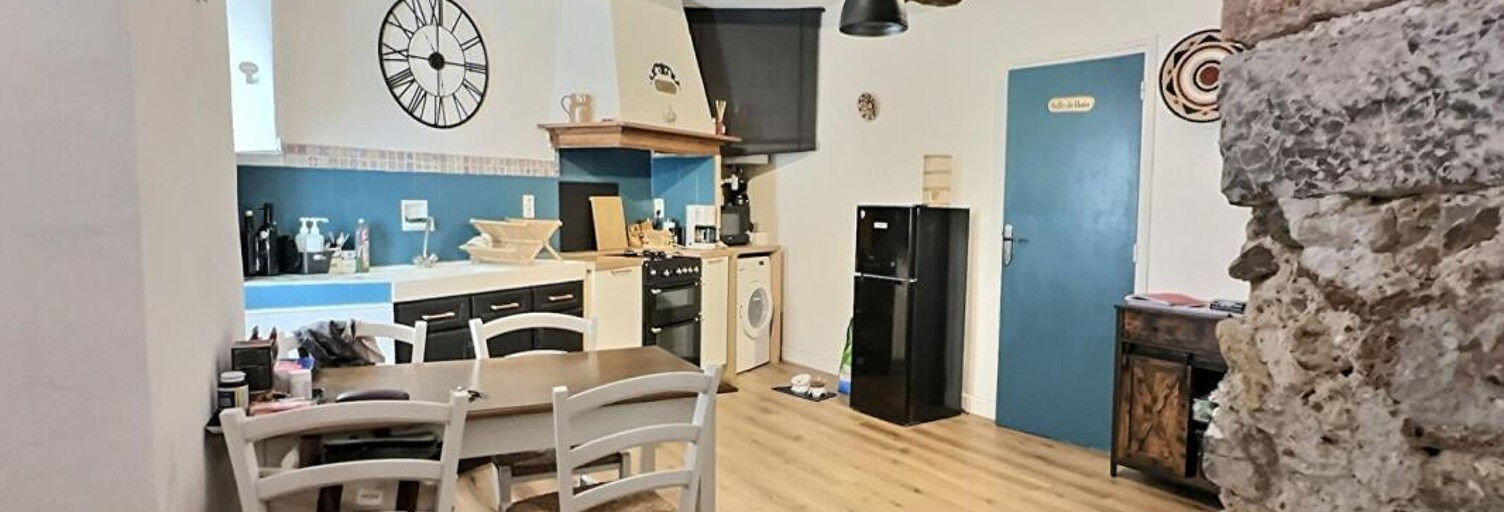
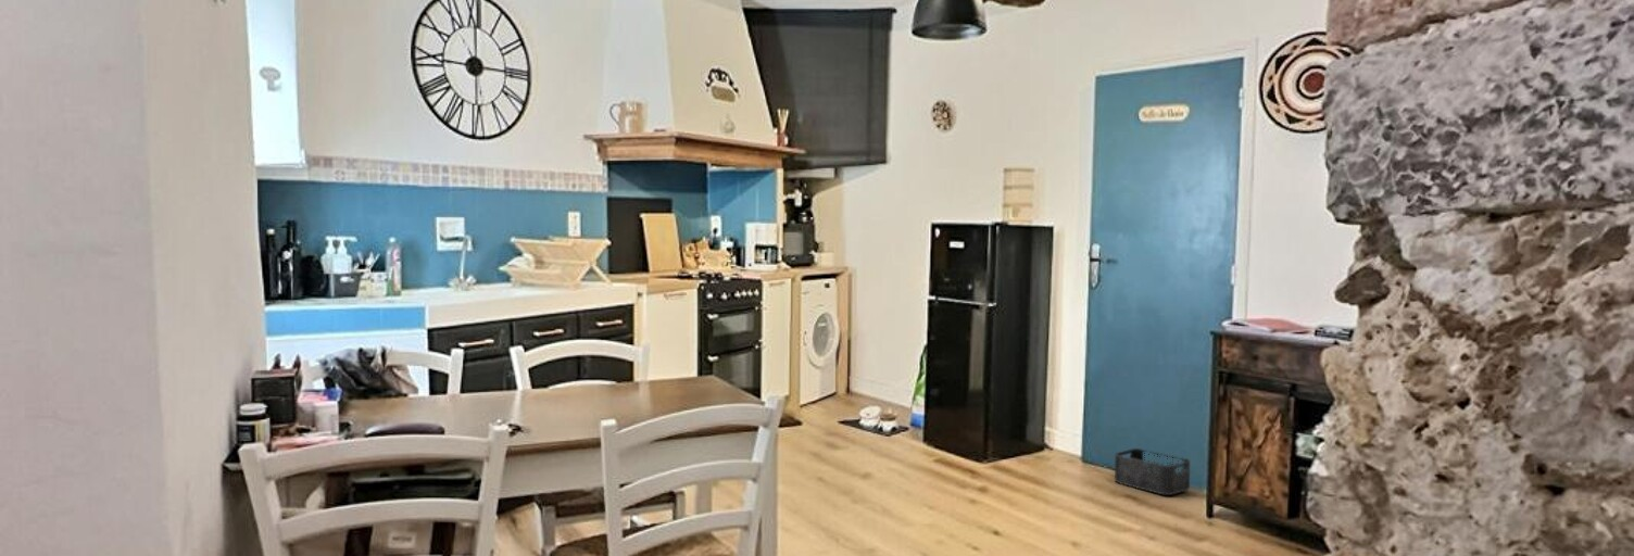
+ storage bin [1114,447,1191,496]
